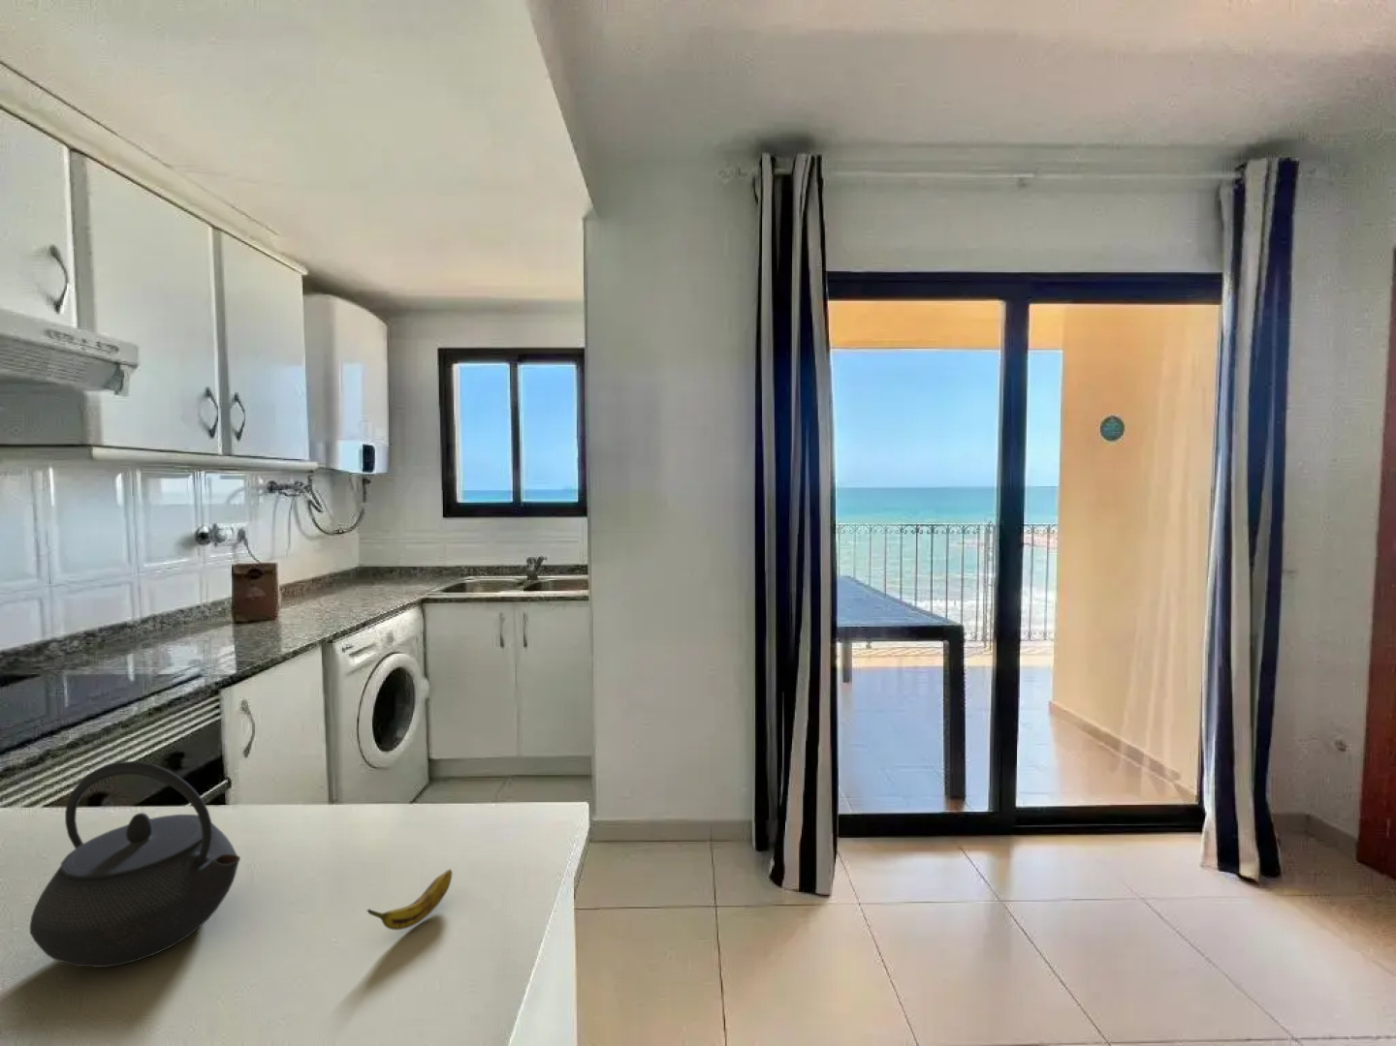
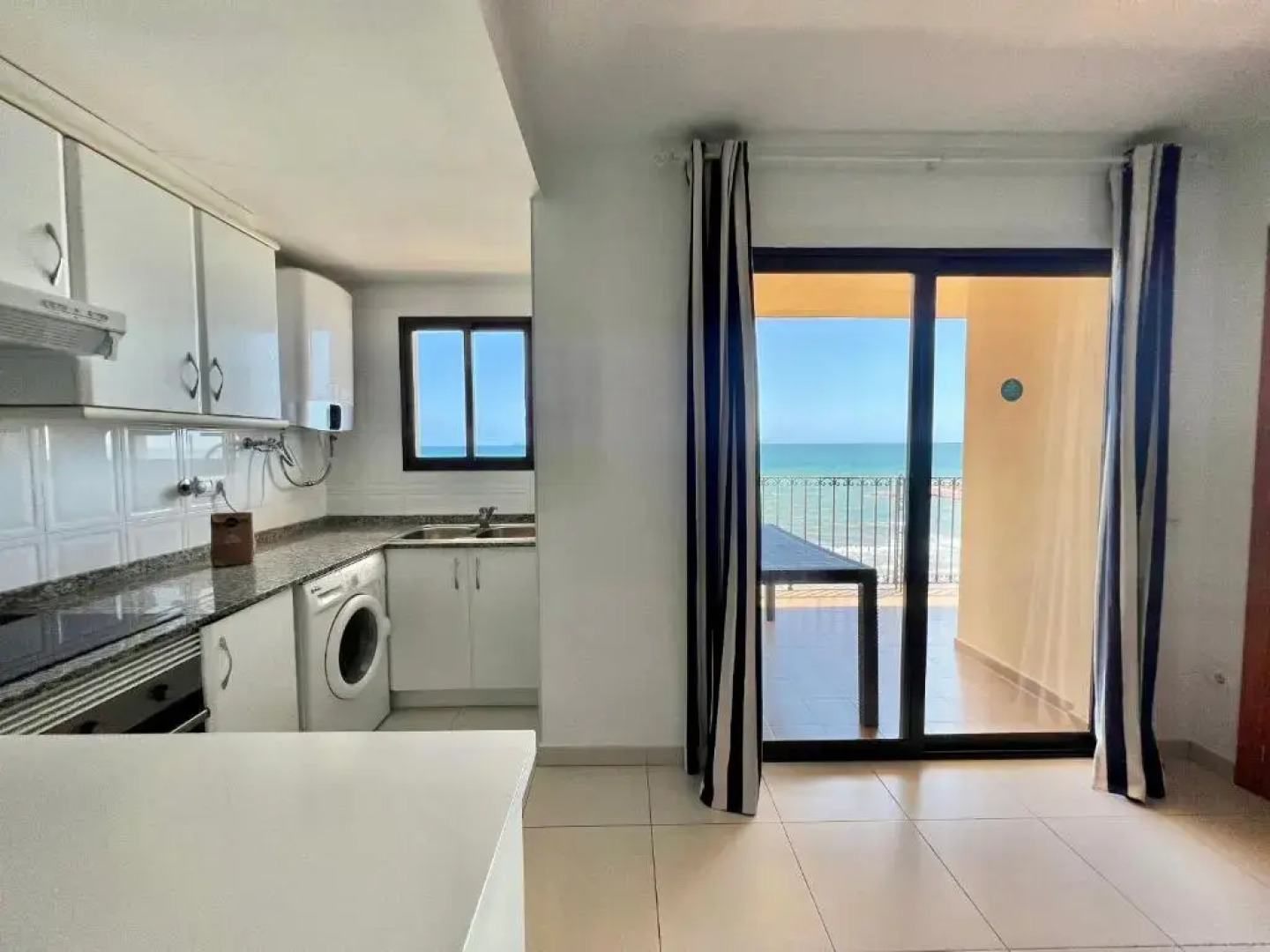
- kettle [29,760,242,968]
- banana [366,868,453,931]
